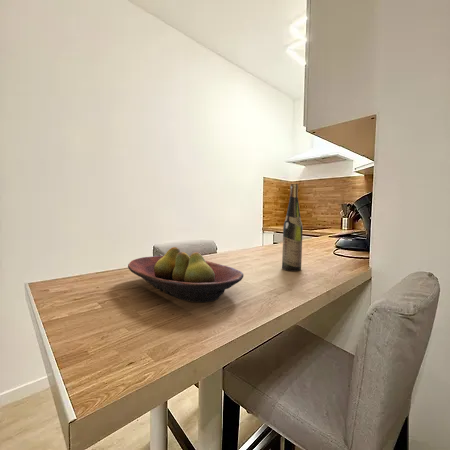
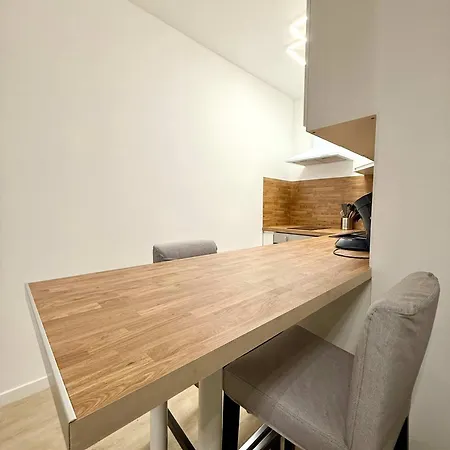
- wine bottle [281,183,304,272]
- fruit bowl [127,246,245,303]
